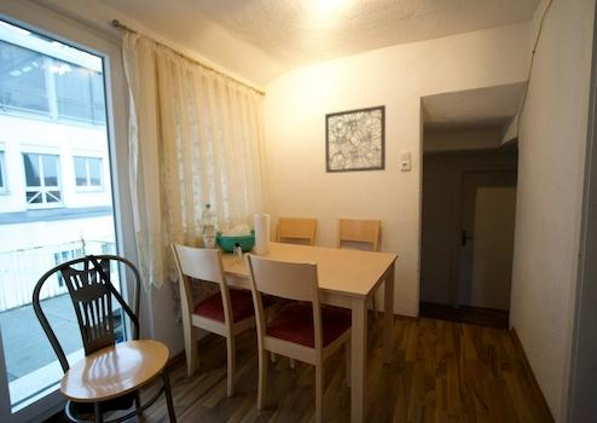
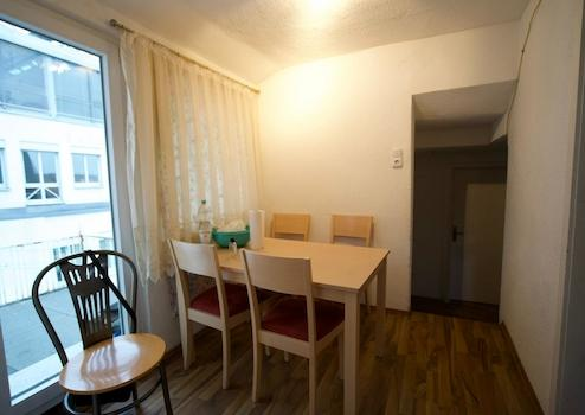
- wall art [324,104,387,174]
